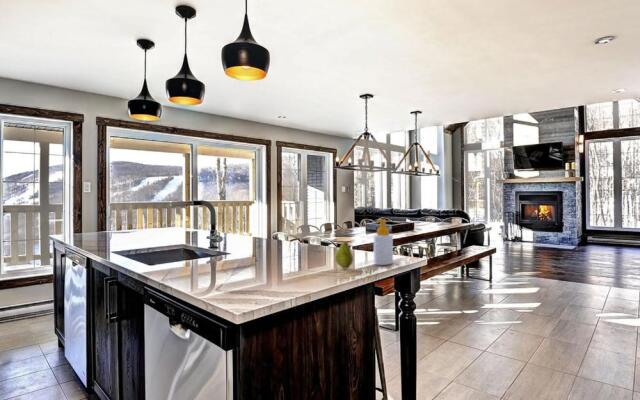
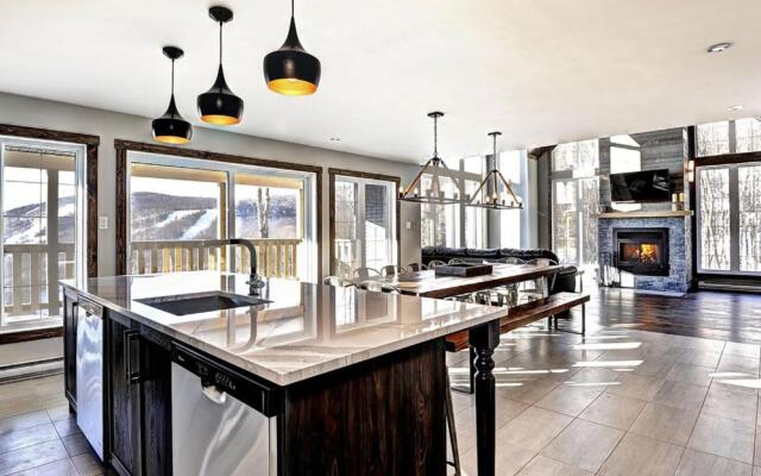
- fruit [334,241,354,269]
- soap bottle [373,219,394,266]
